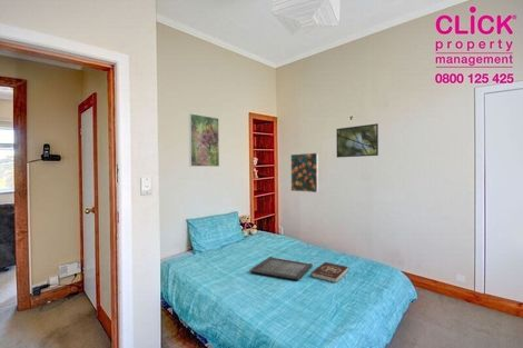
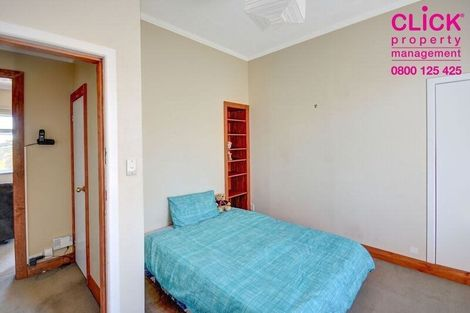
- serving tray [249,256,314,281]
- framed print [188,112,220,168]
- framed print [289,152,319,193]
- book [310,261,349,284]
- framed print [335,122,379,159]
